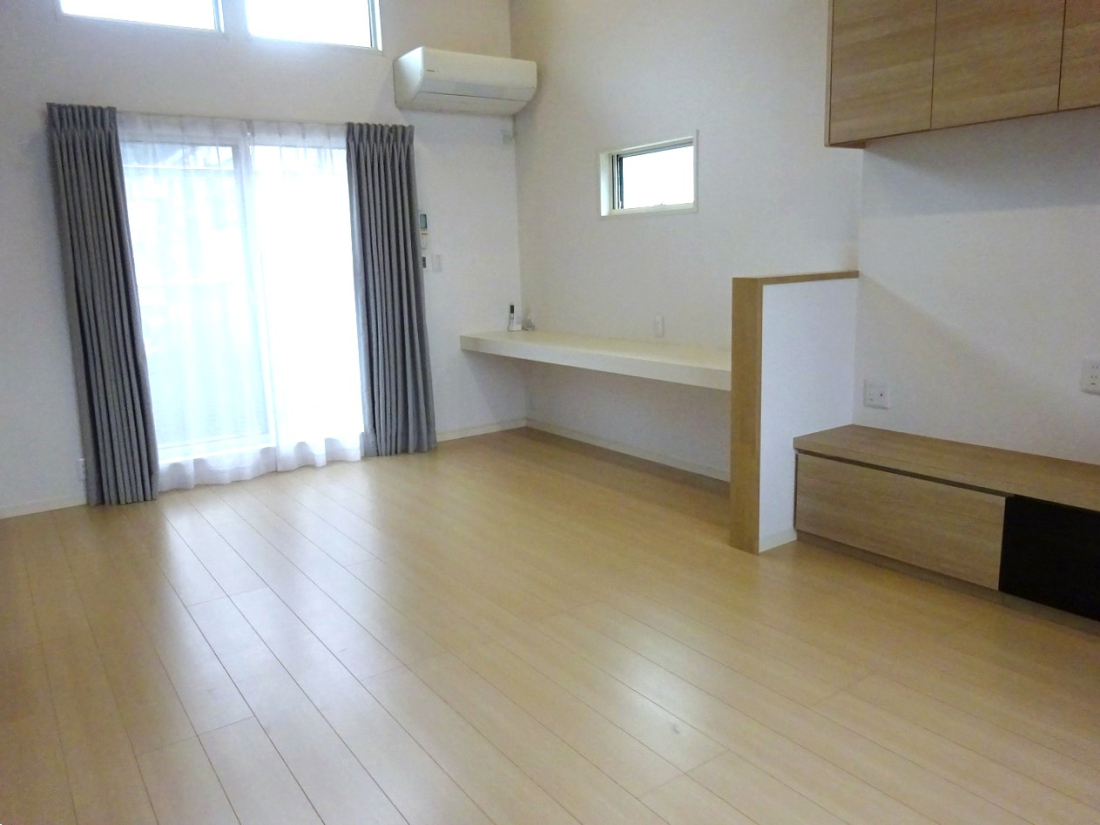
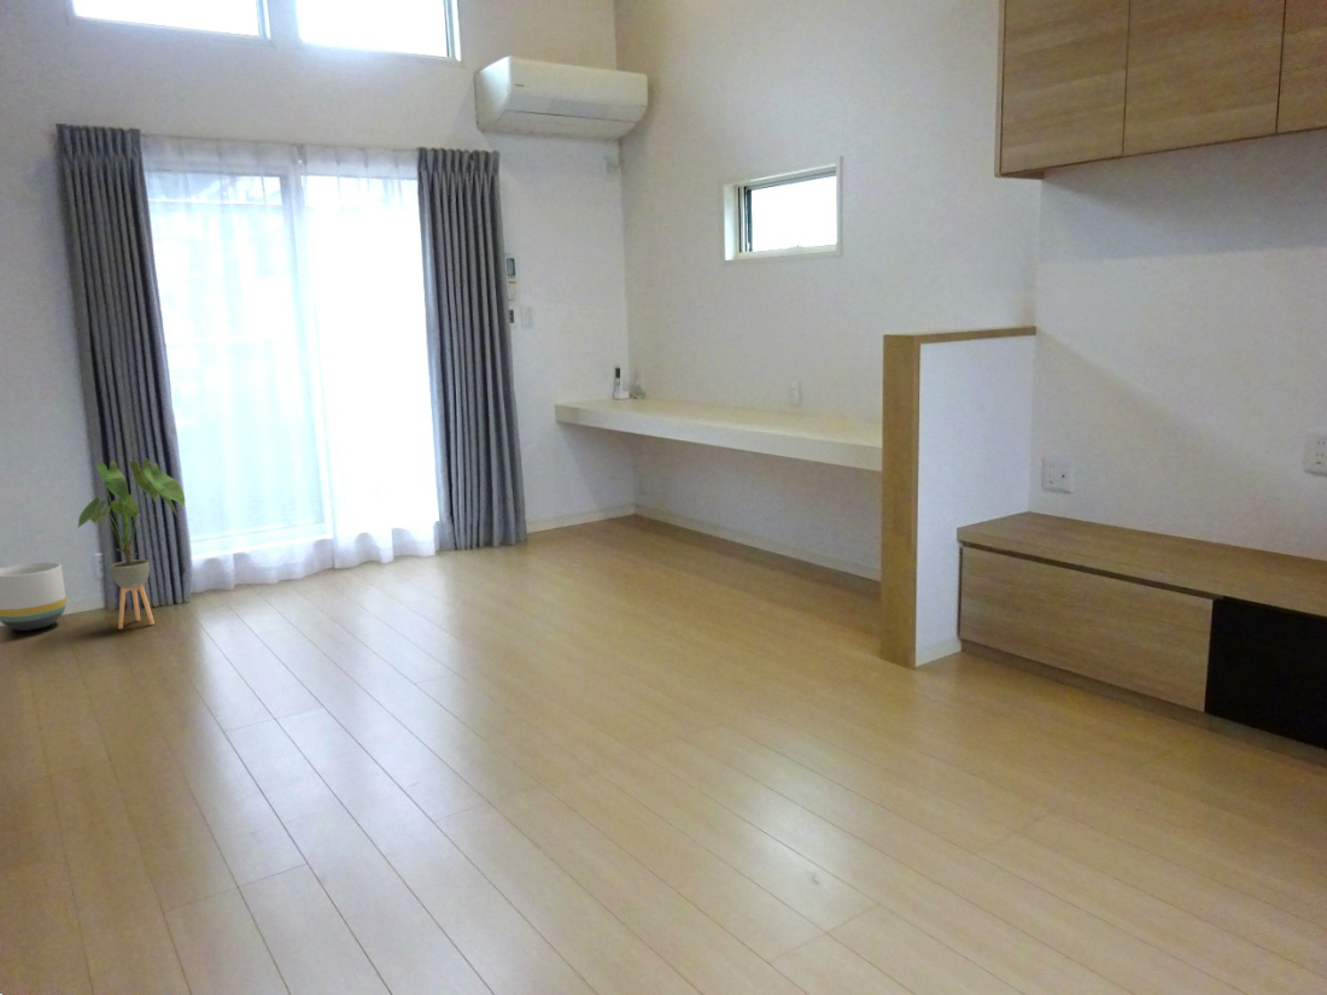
+ planter [0,561,68,632]
+ house plant [75,457,186,630]
